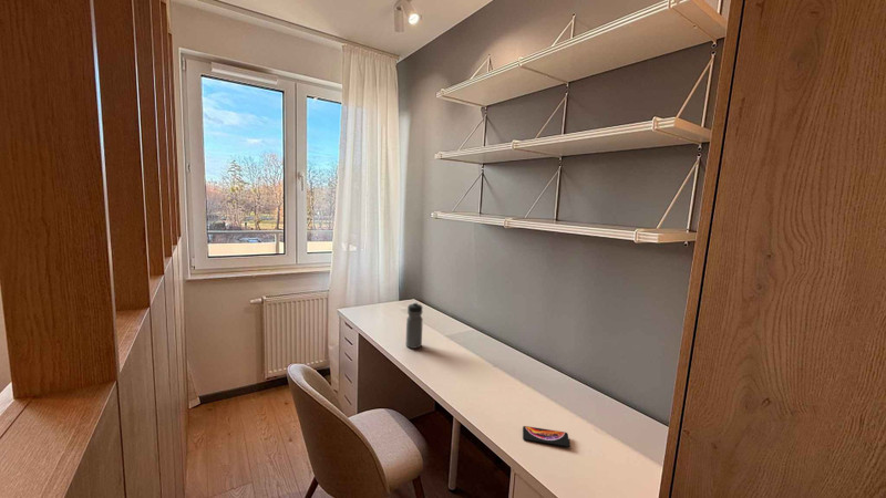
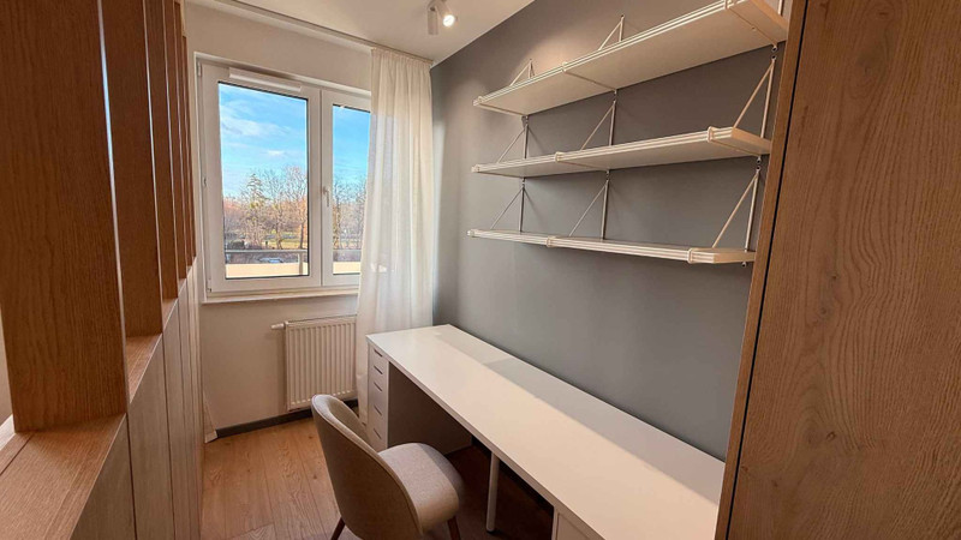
- water bottle [404,301,424,350]
- smartphone [522,425,571,448]
